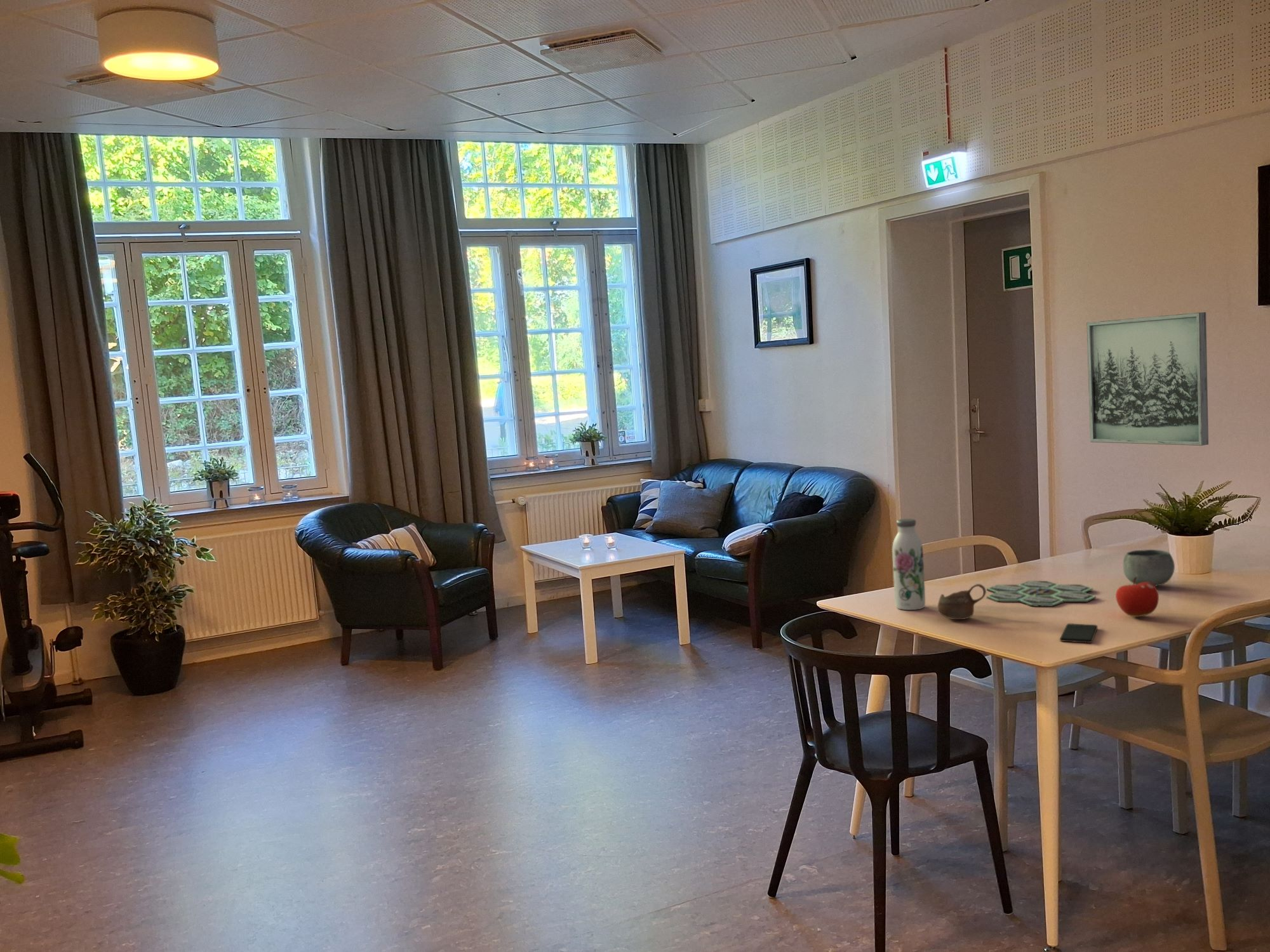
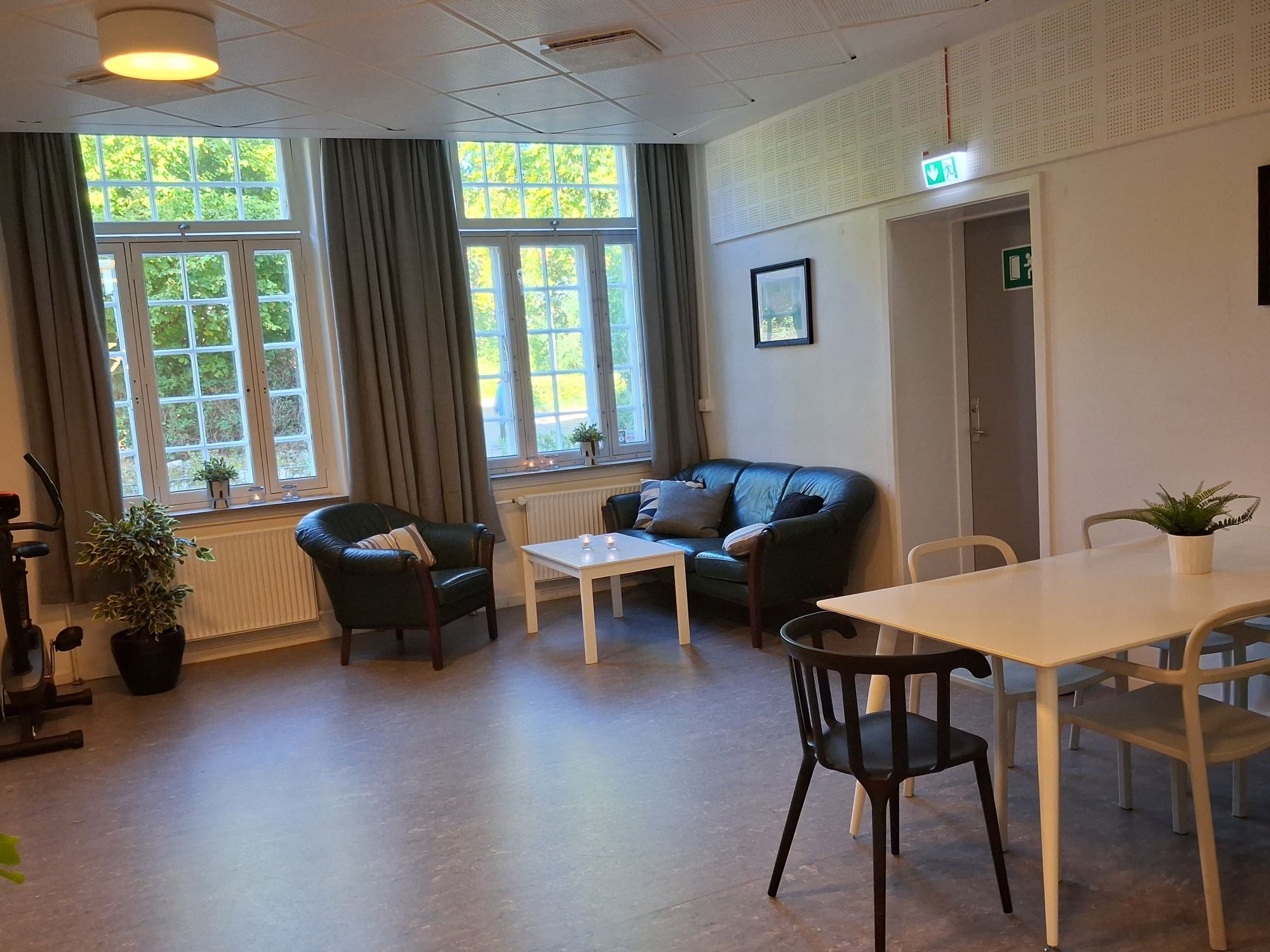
- fruit [1115,577,1160,618]
- board game [986,580,1097,607]
- wall art [1086,312,1209,446]
- water bottle [892,518,926,611]
- cup [937,583,987,620]
- bowl [1123,549,1175,586]
- smartphone [1059,623,1098,644]
